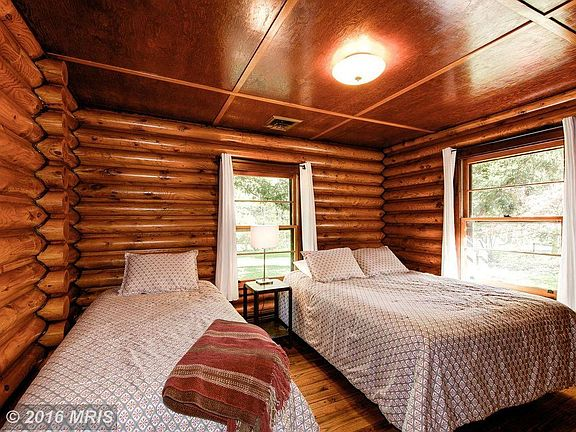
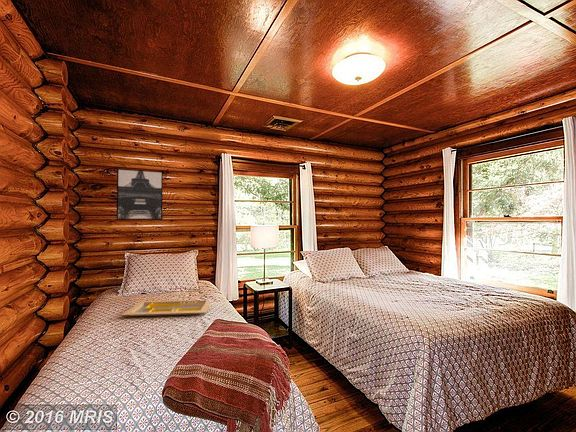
+ serving tray [121,299,212,317]
+ wall art [116,168,164,221]
